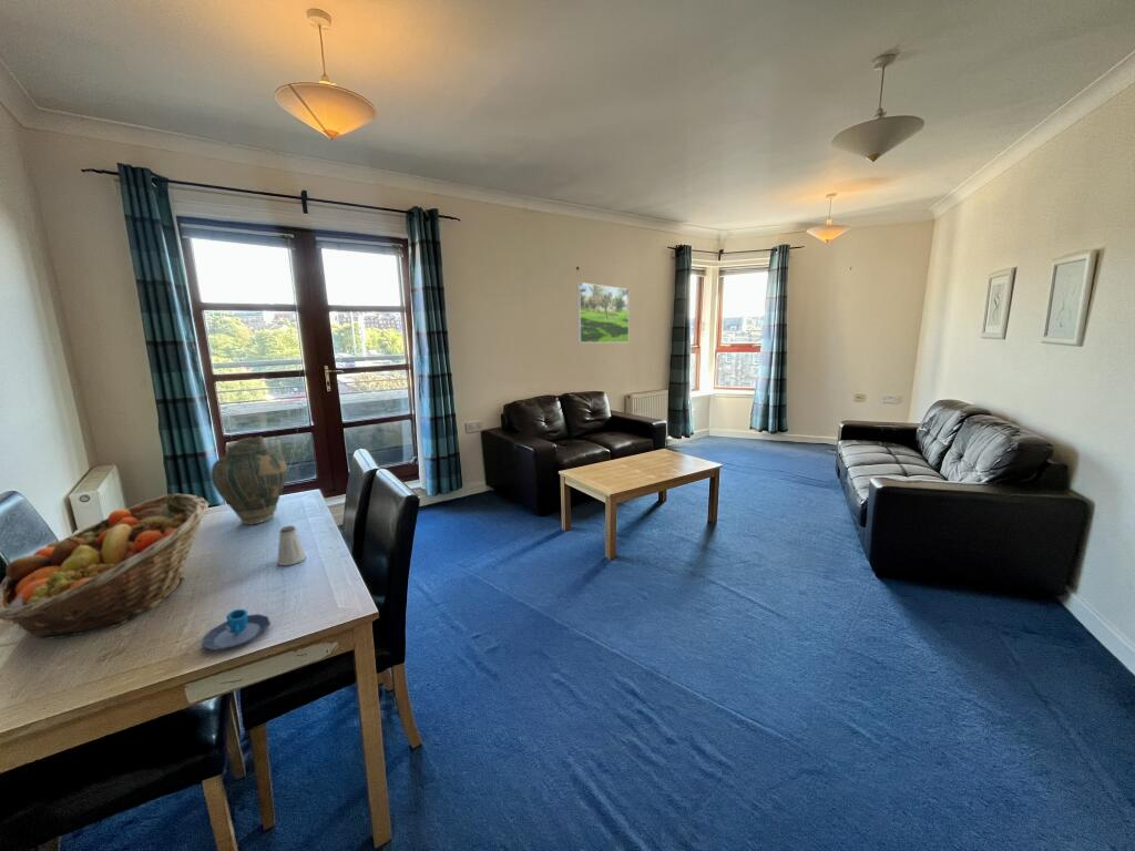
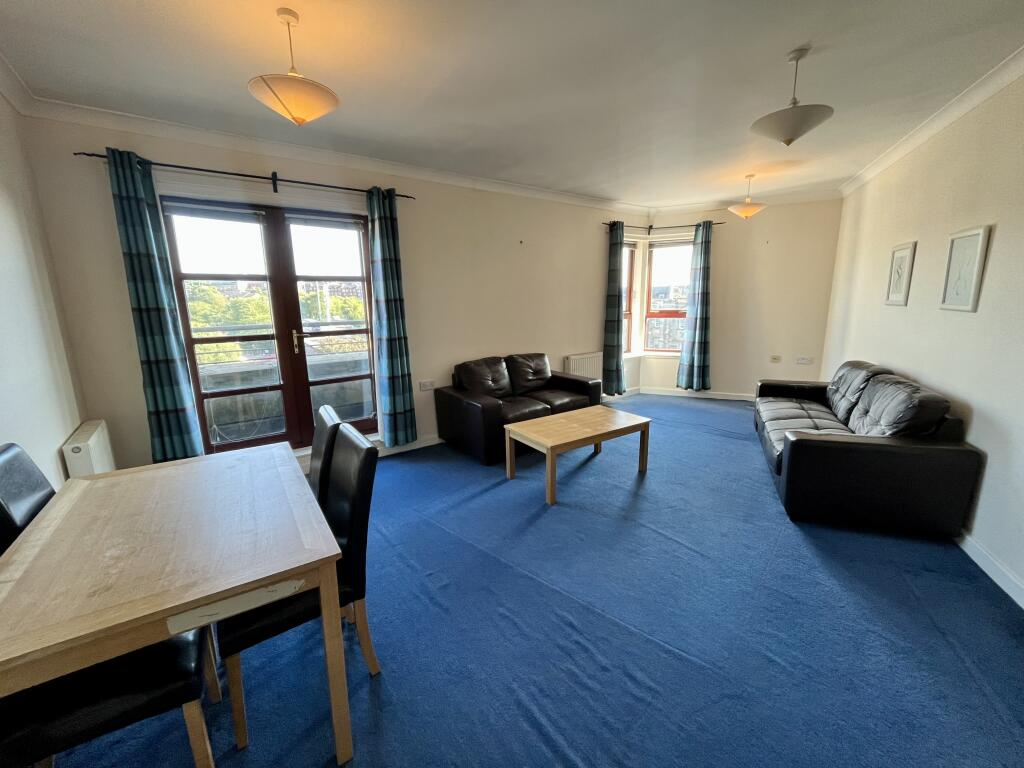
- mug [201,608,272,652]
- saltshaker [276,524,307,566]
- vase [209,435,288,526]
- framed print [576,281,630,345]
- fruit basket [0,492,211,640]
